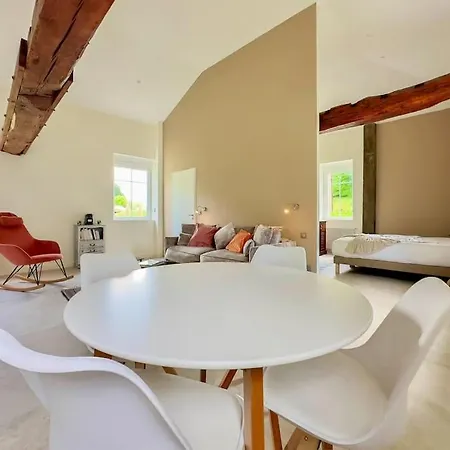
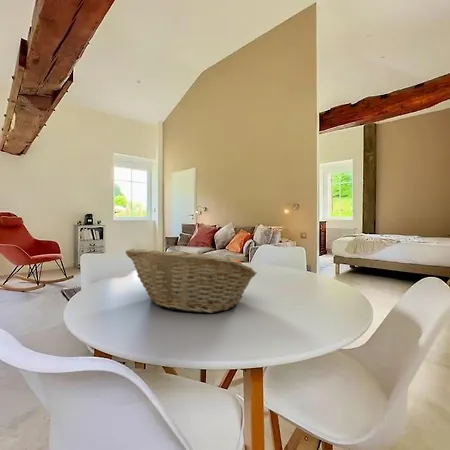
+ fruit basket [125,248,258,314]
